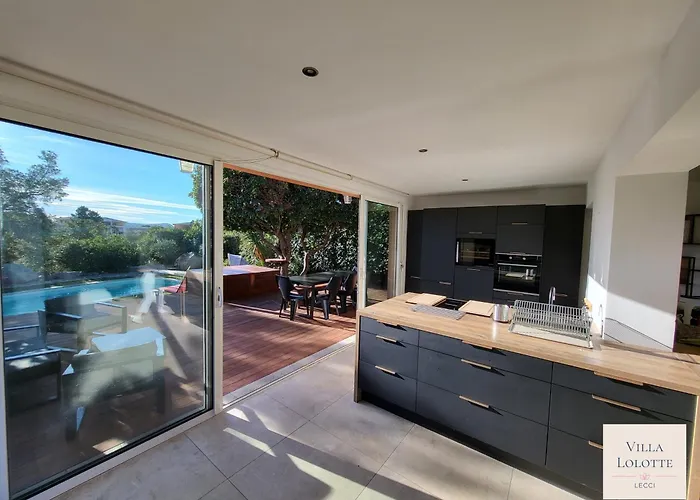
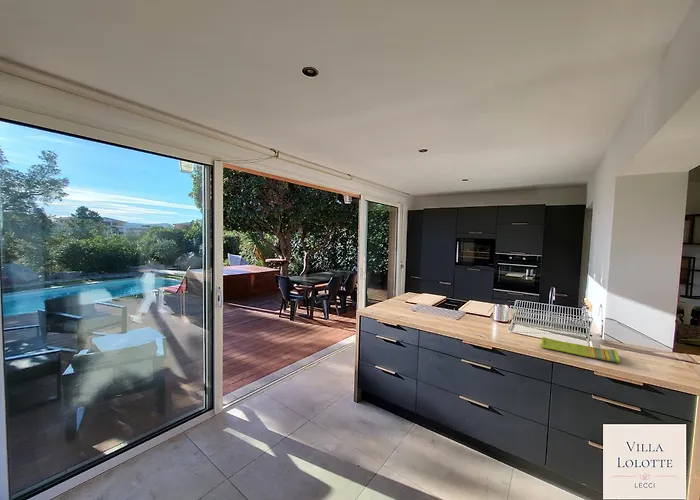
+ dish towel [540,336,621,364]
